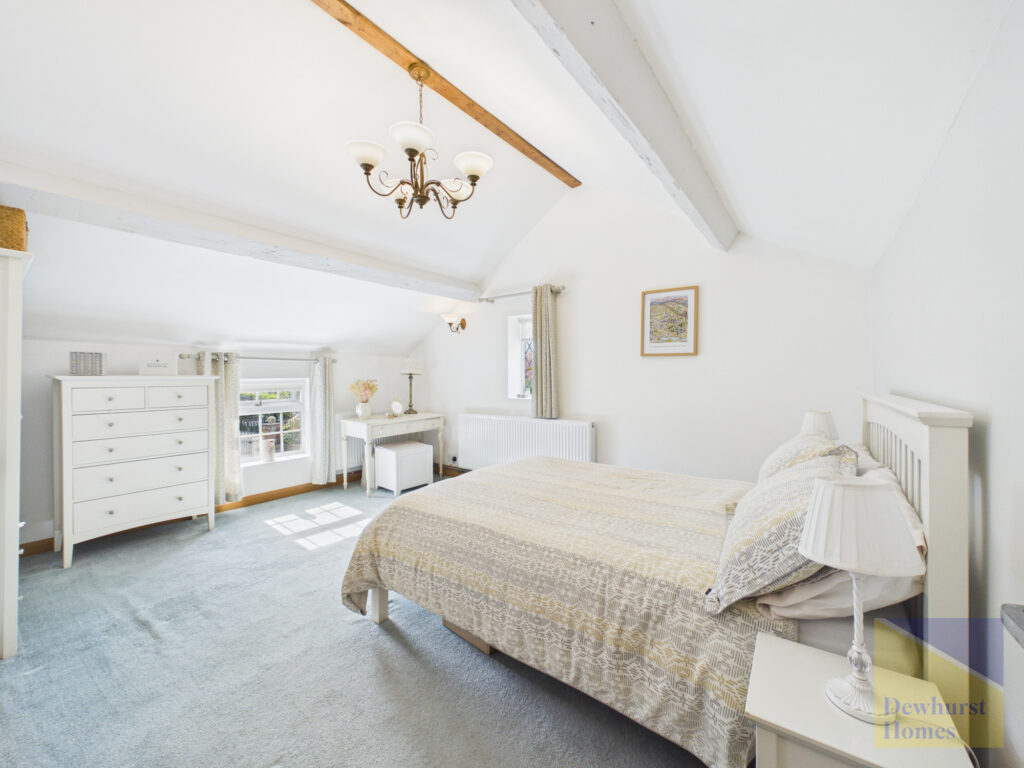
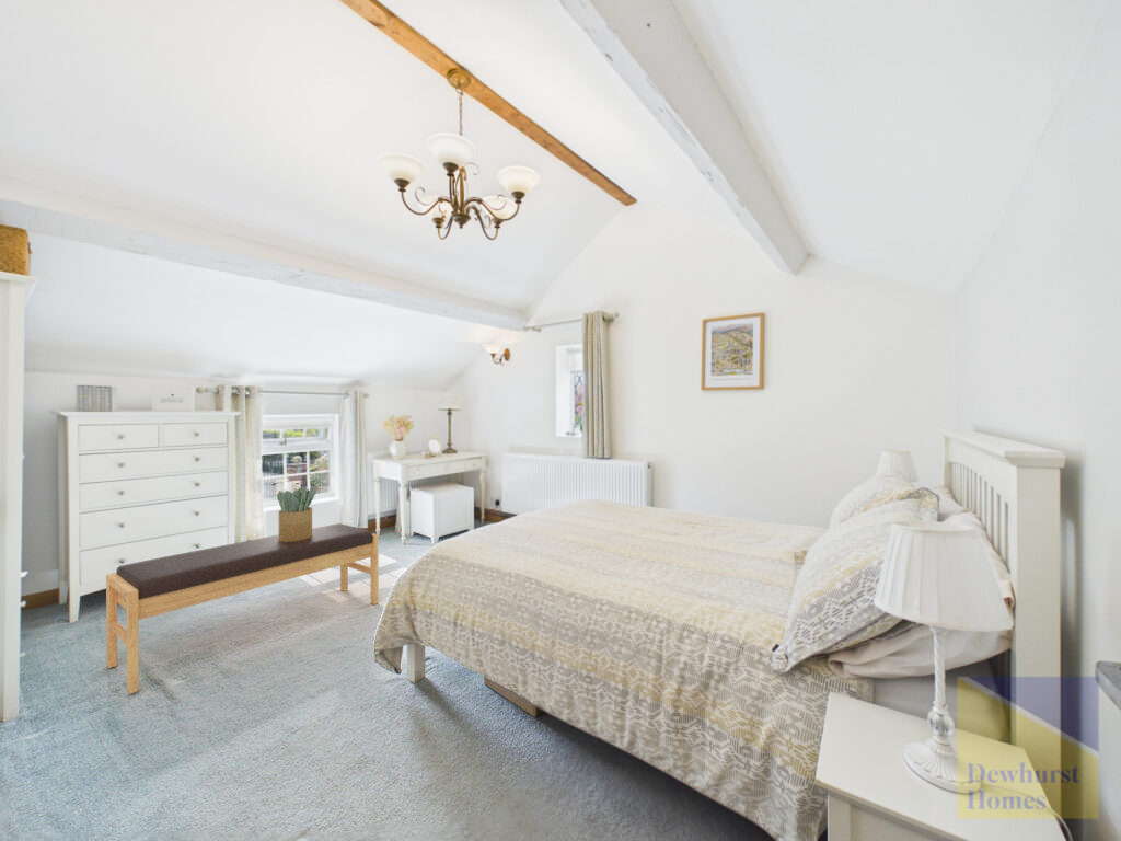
+ bench [105,522,380,695]
+ potted plant [276,485,317,542]
